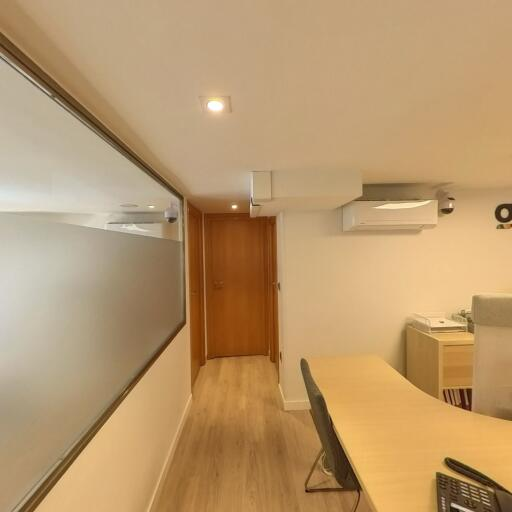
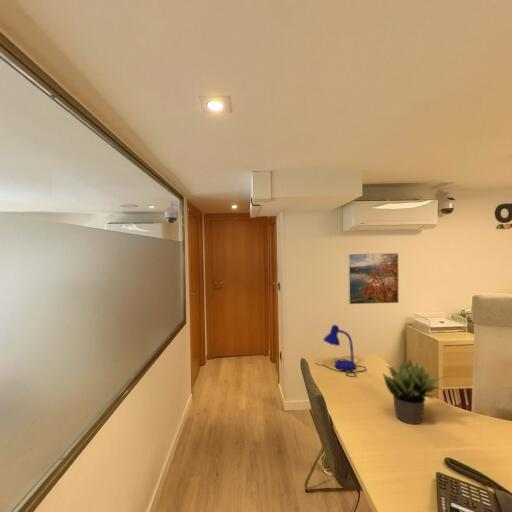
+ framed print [347,252,400,305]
+ potted plant [381,358,446,425]
+ desk lamp [314,324,367,377]
